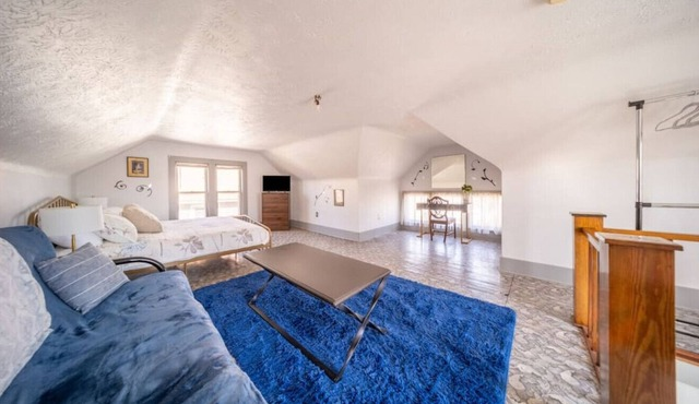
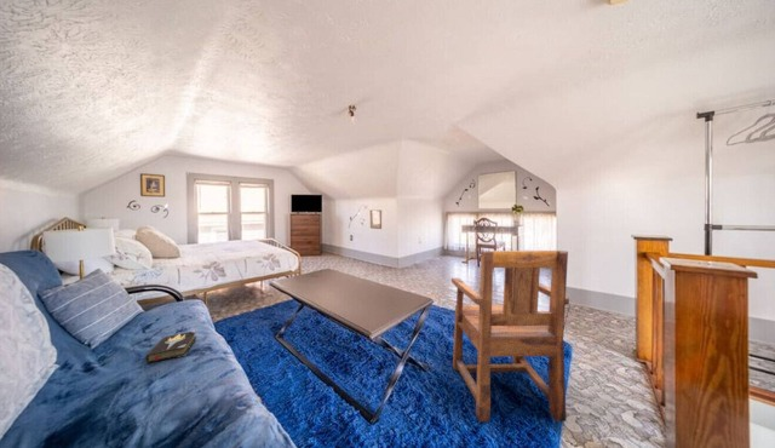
+ hardback book [145,329,197,364]
+ armchair [450,249,570,423]
